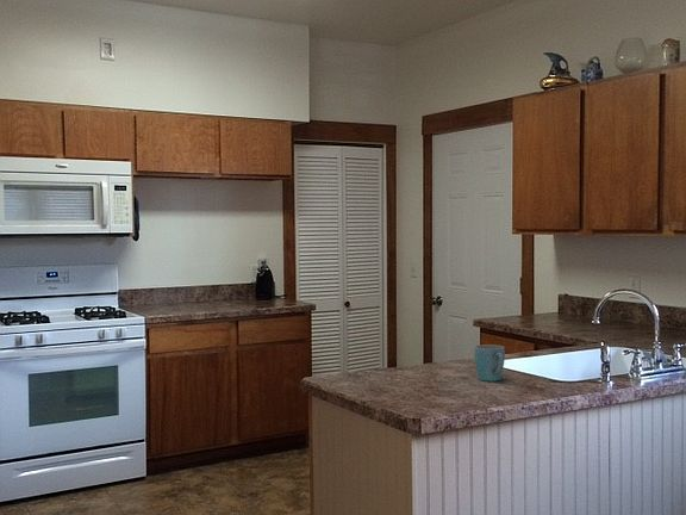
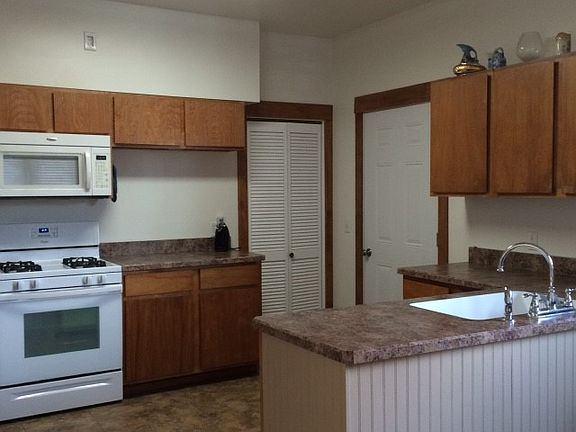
- mug [473,343,506,383]
